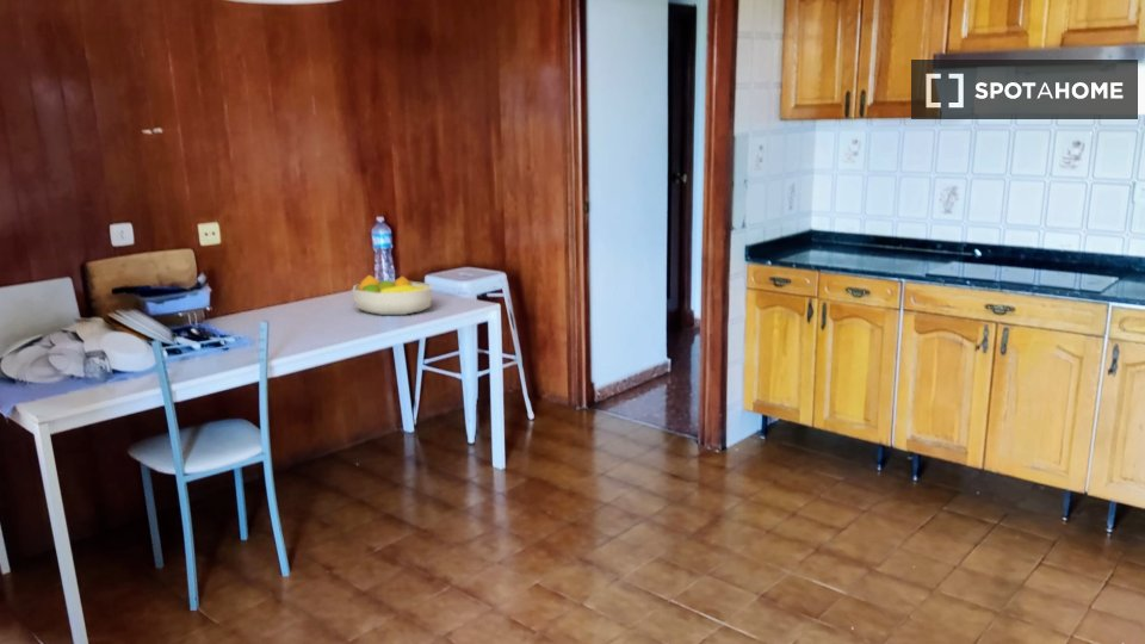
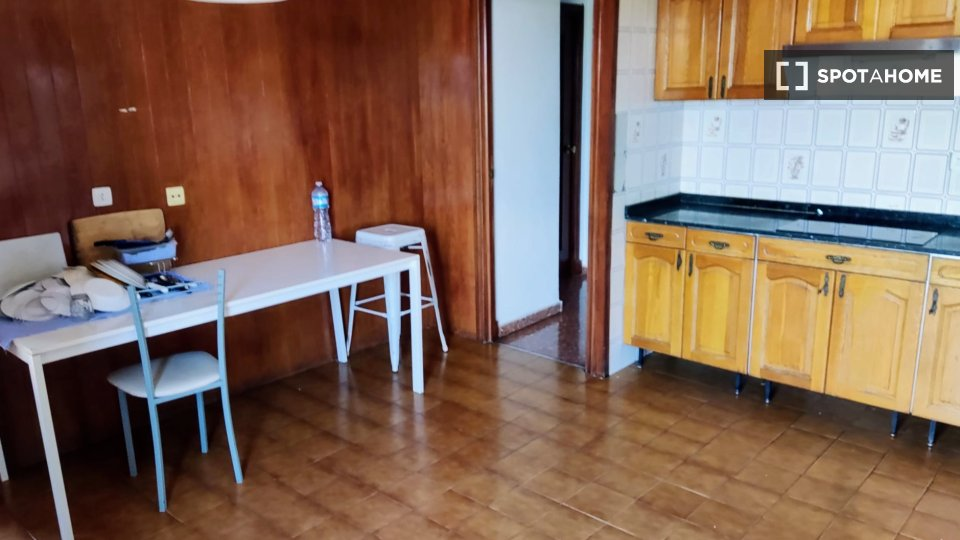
- fruit bowl [351,274,433,316]
